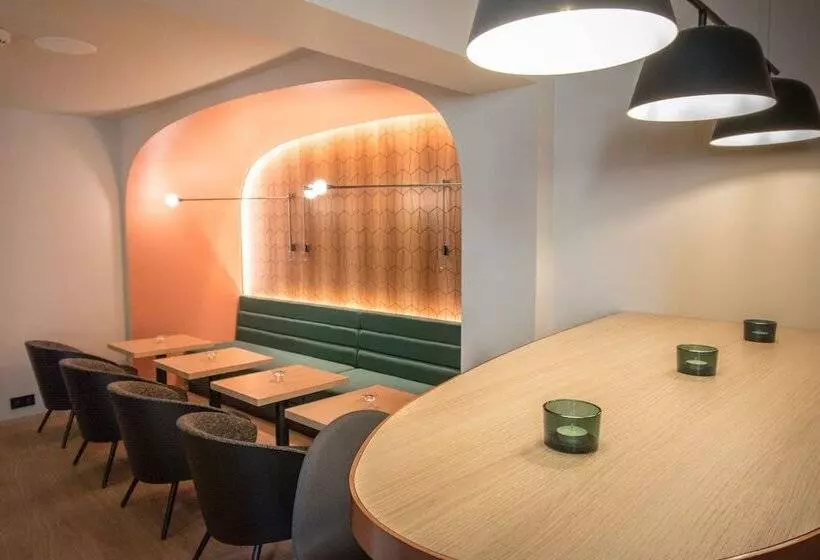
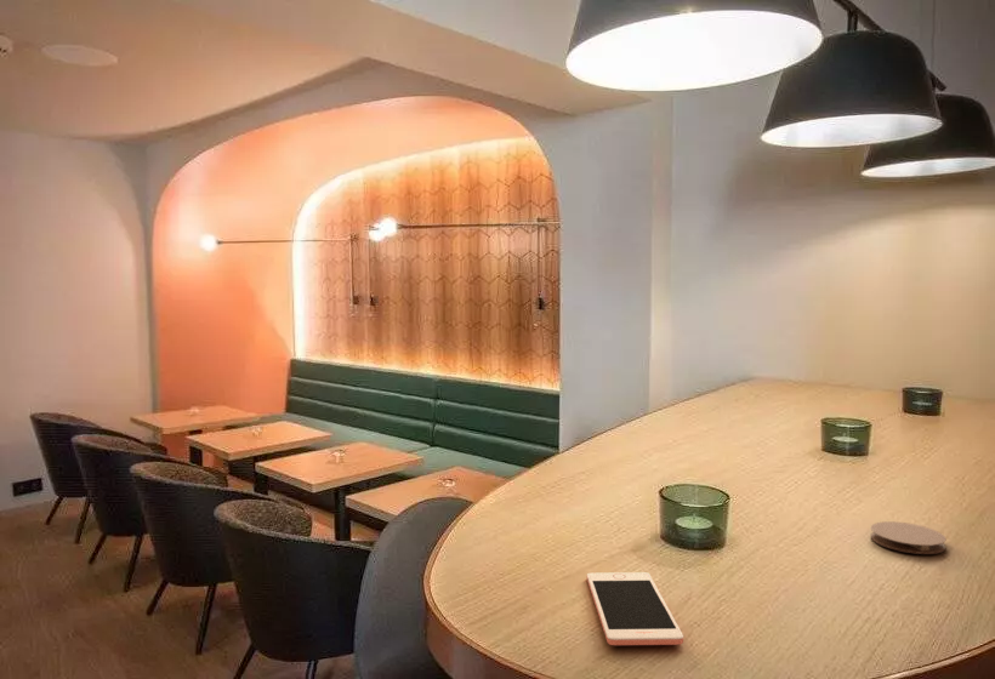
+ cell phone [586,571,684,646]
+ coaster [869,520,948,555]
